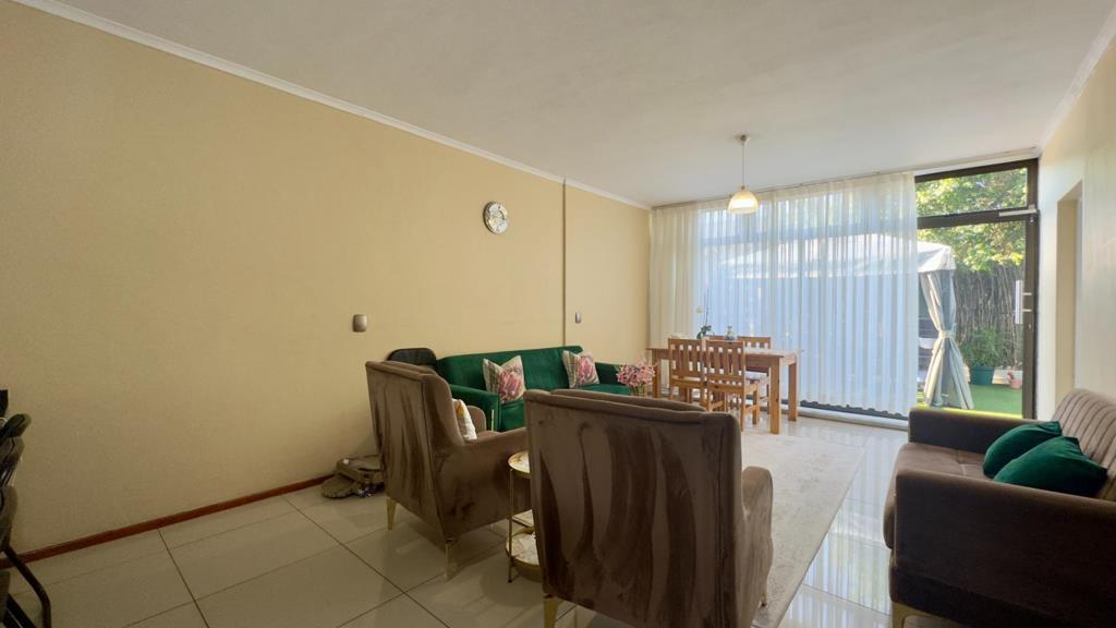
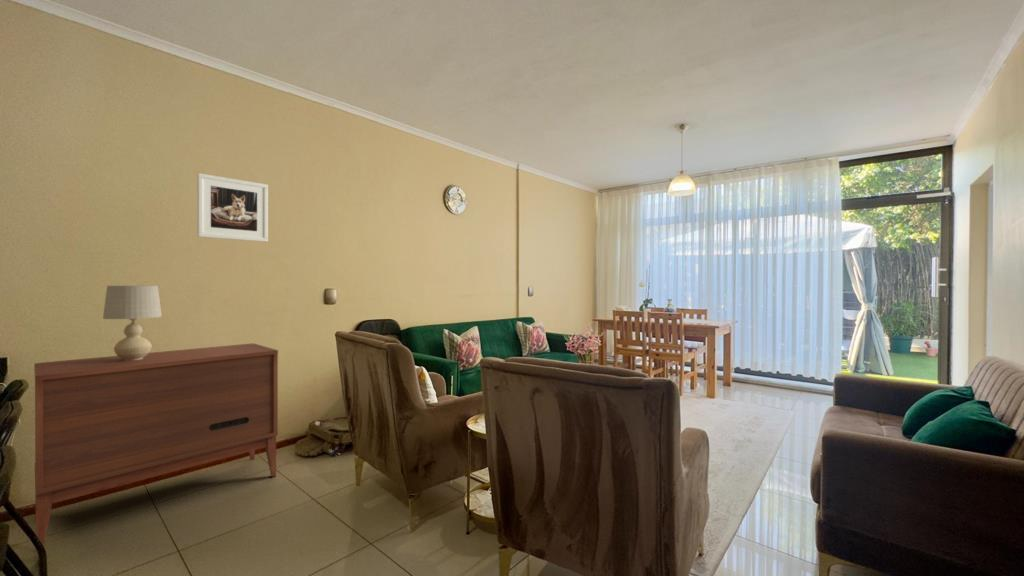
+ dresser [33,342,279,553]
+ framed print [196,172,269,243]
+ table lamp [102,284,163,361]
